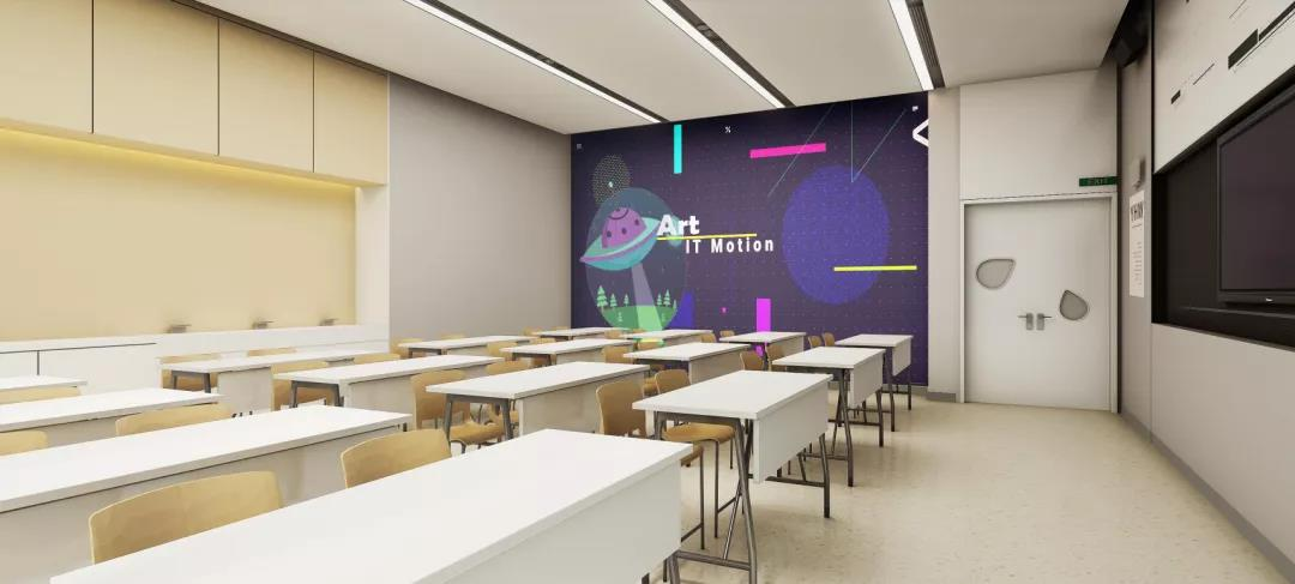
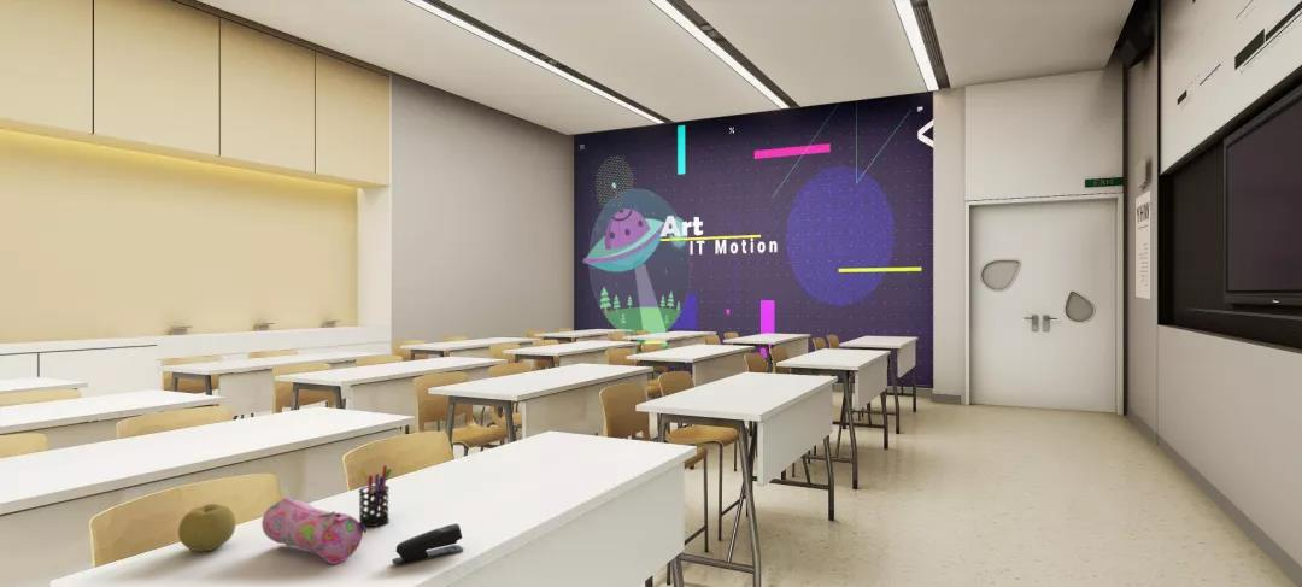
+ fruit [177,503,237,552]
+ pen holder [358,464,393,528]
+ pencil case [260,497,368,565]
+ stapler [391,523,464,565]
